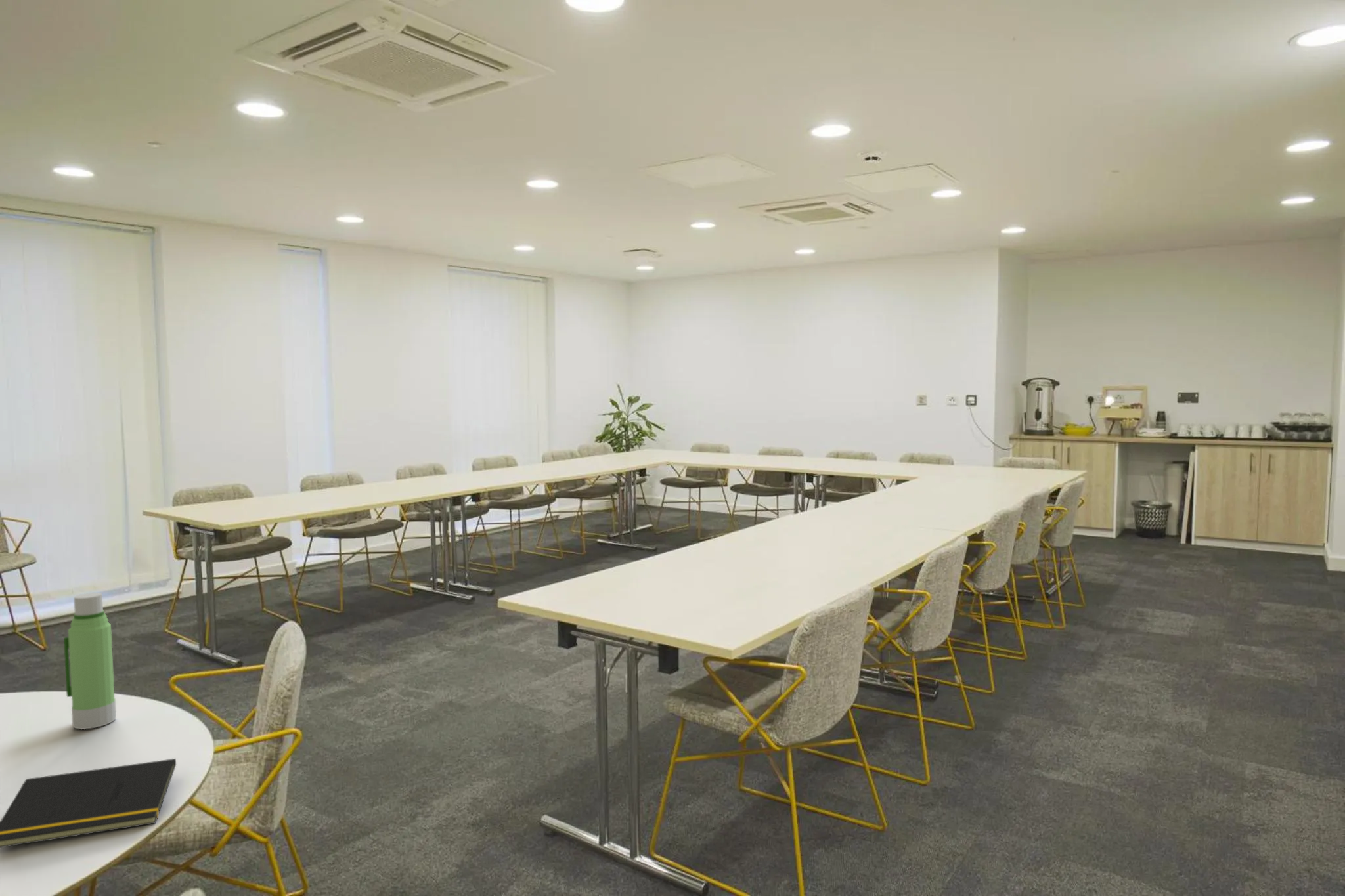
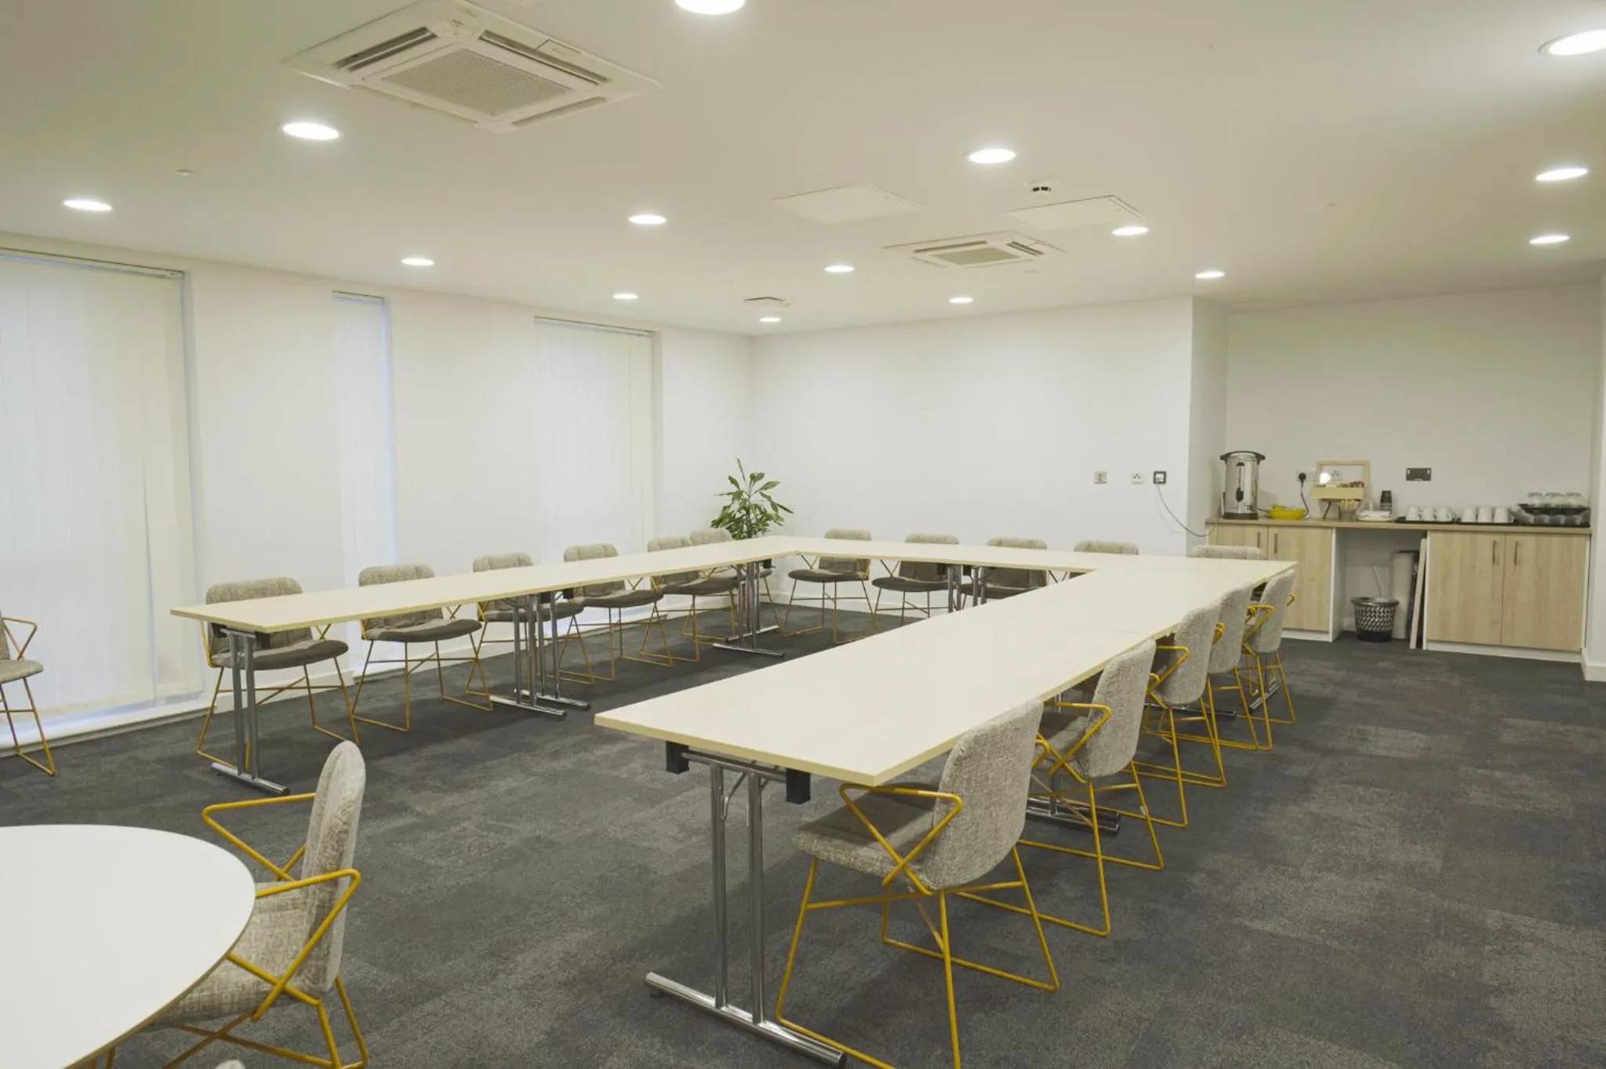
- notepad [0,758,177,849]
- water bottle [63,592,117,730]
